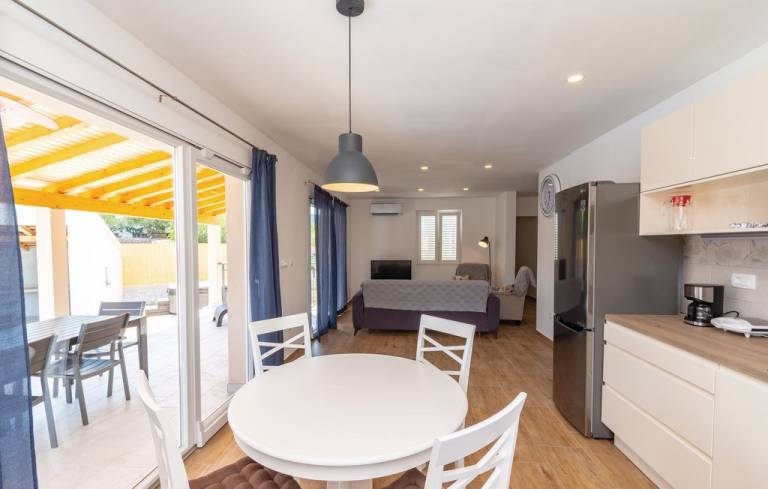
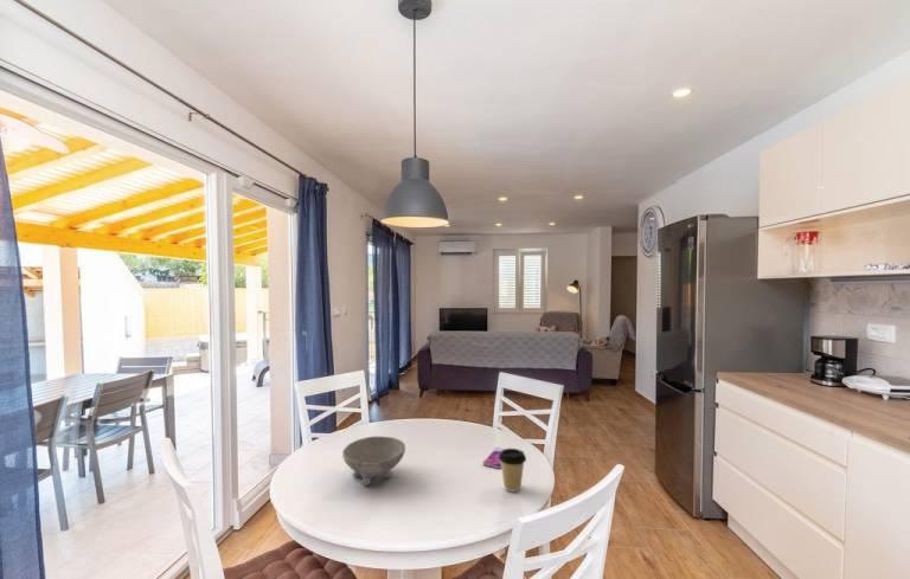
+ coffee cup [499,448,527,494]
+ smartphone [481,446,505,470]
+ bowl [341,436,406,487]
